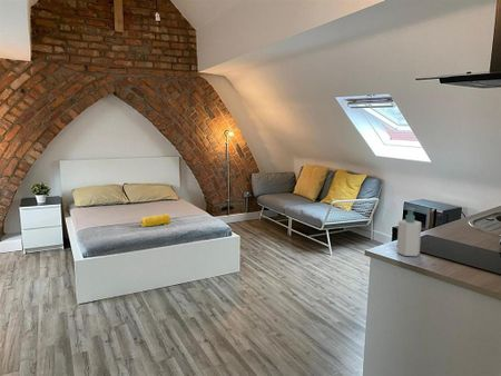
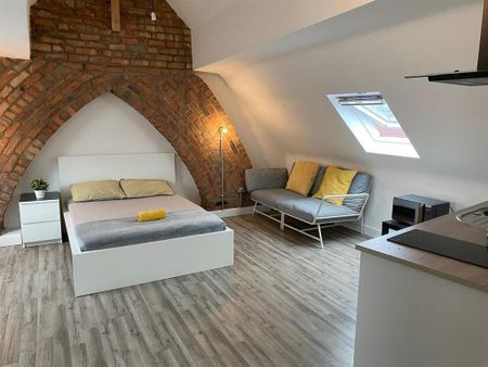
- soap bottle [395,207,422,257]
